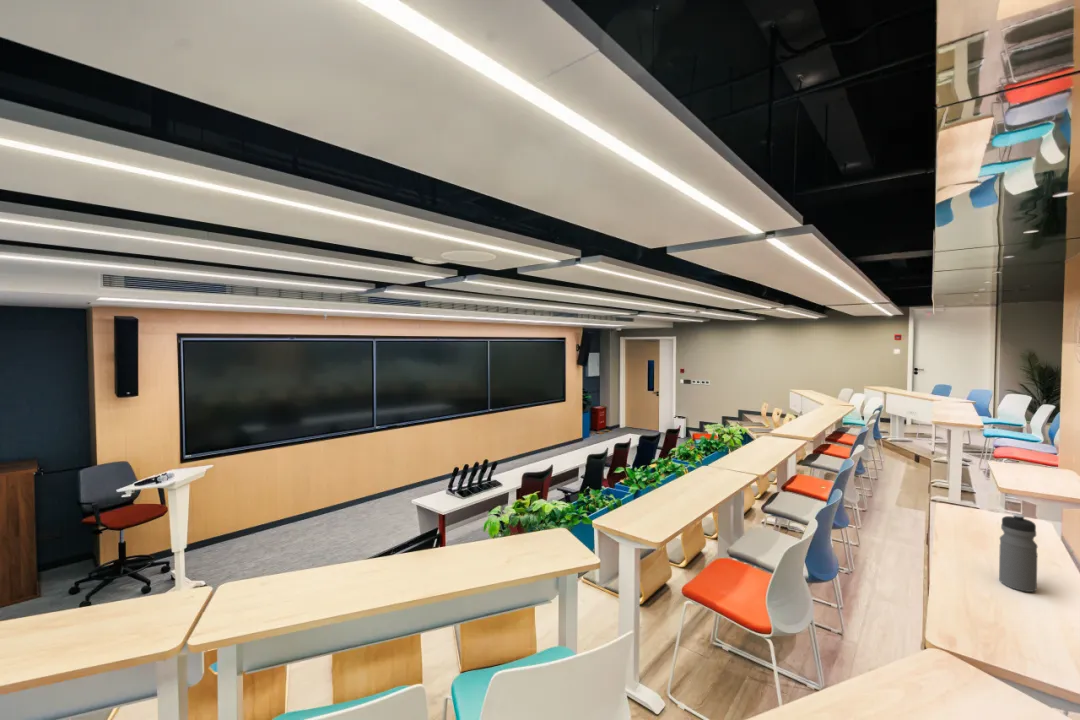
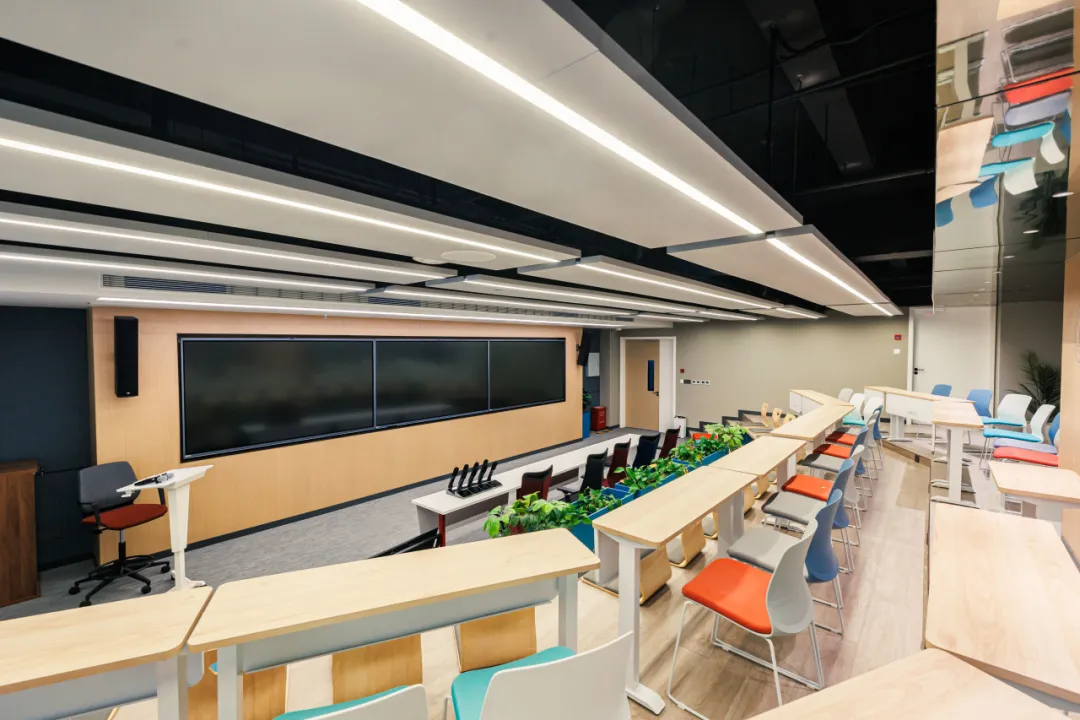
- water bottle [998,513,1039,593]
